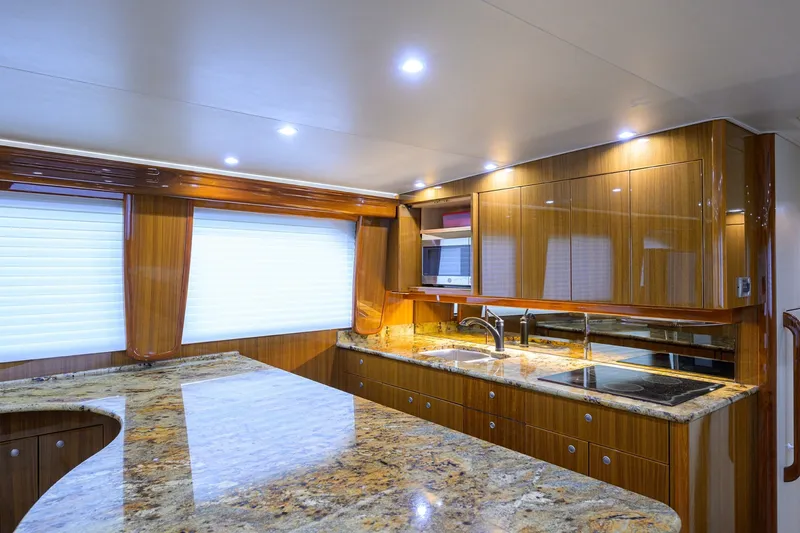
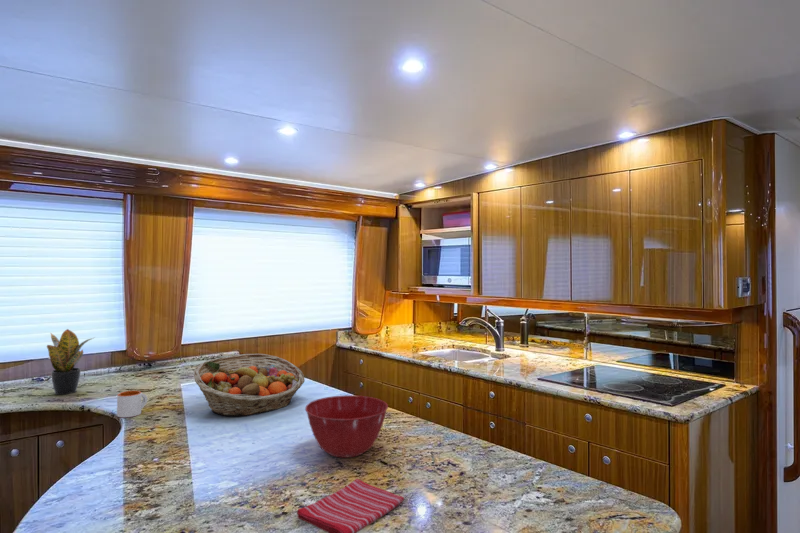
+ mug [116,390,148,419]
+ fruit basket [193,353,306,417]
+ mixing bowl [304,394,389,459]
+ dish towel [296,478,405,533]
+ potted plant [46,328,96,396]
